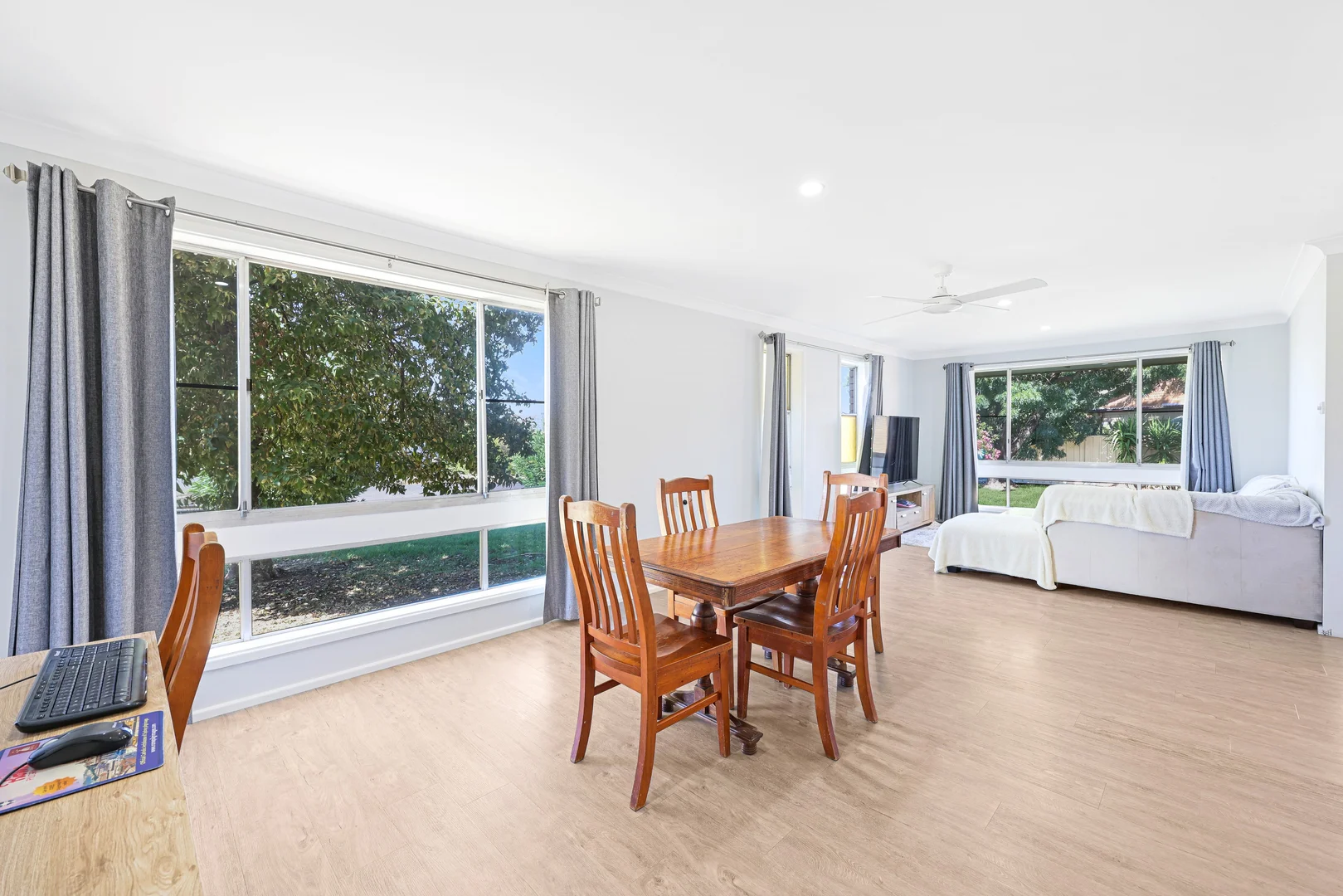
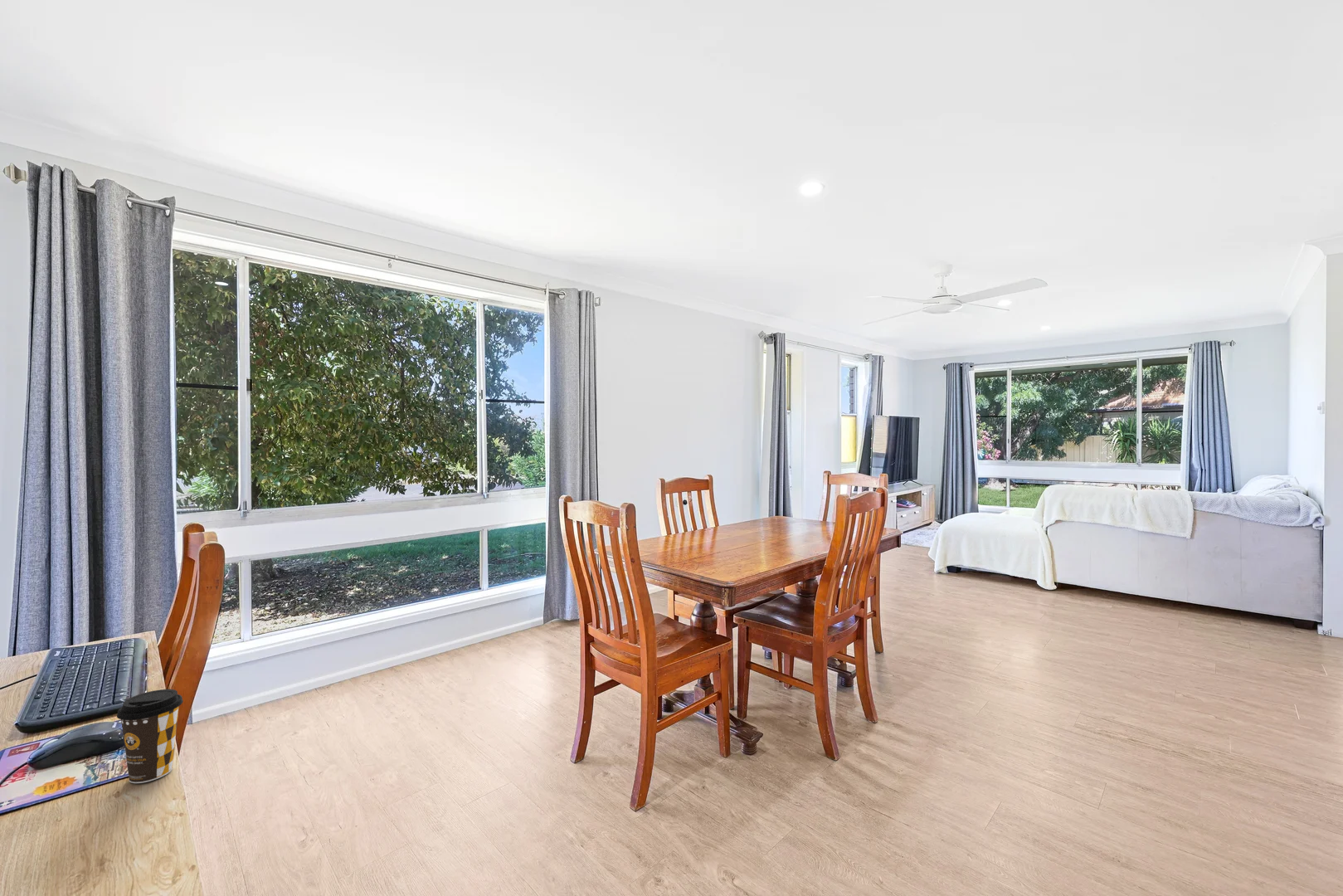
+ coffee cup [116,689,184,784]
